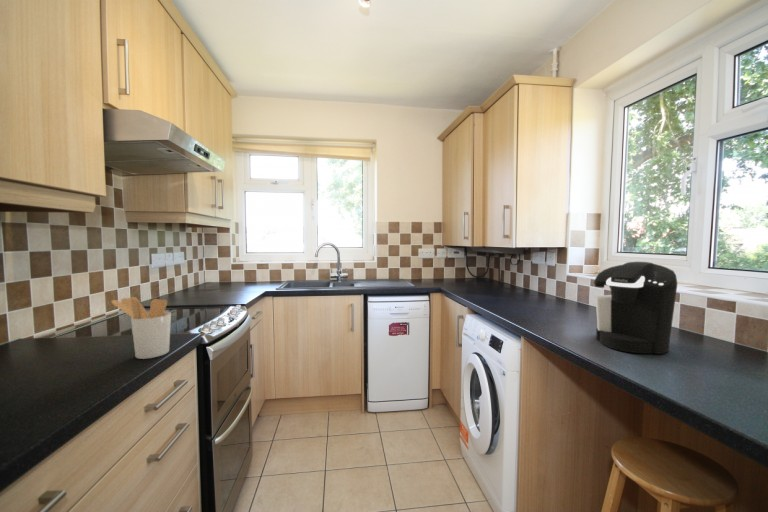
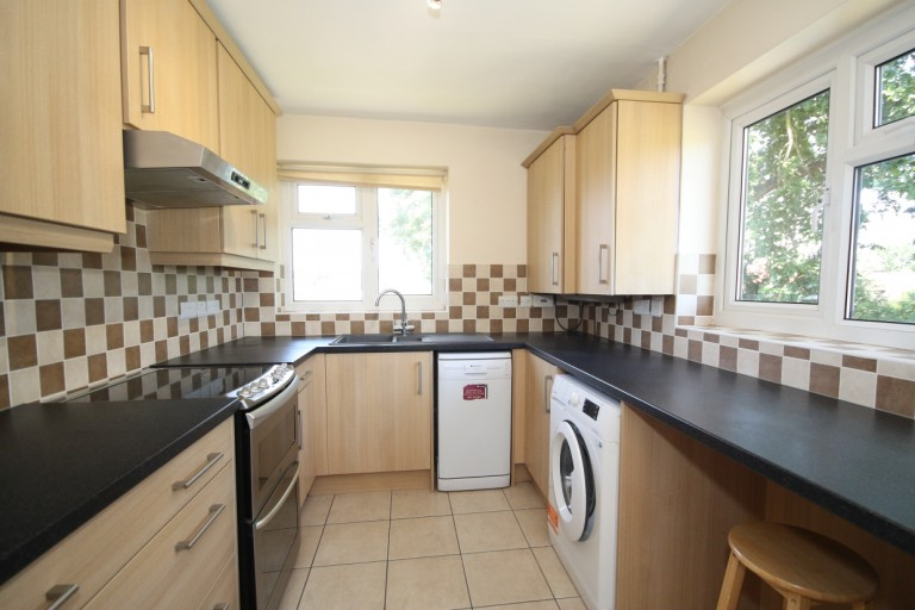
- utensil holder [111,296,172,360]
- coffee maker [593,261,678,355]
